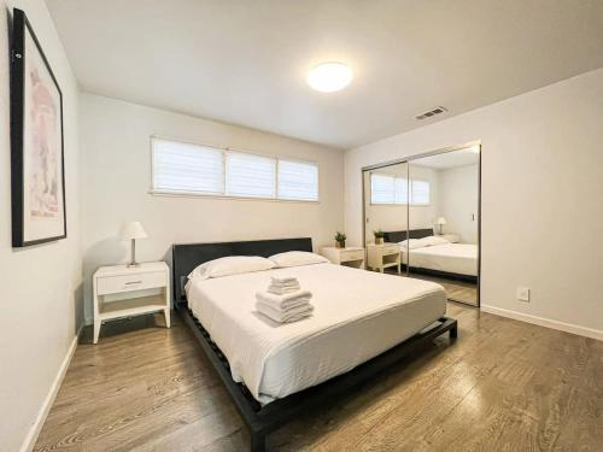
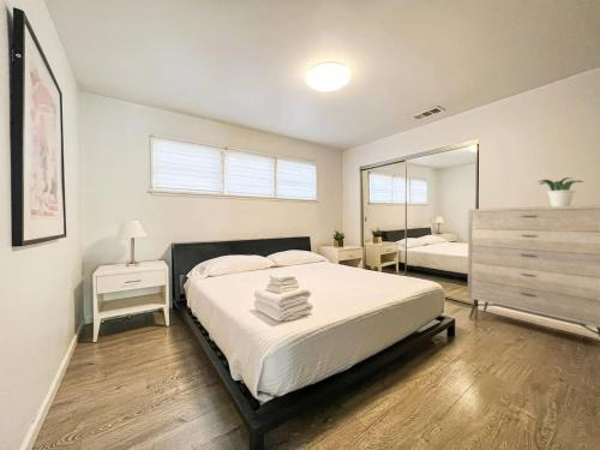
+ potted plant [536,176,584,206]
+ dresser [467,204,600,337]
